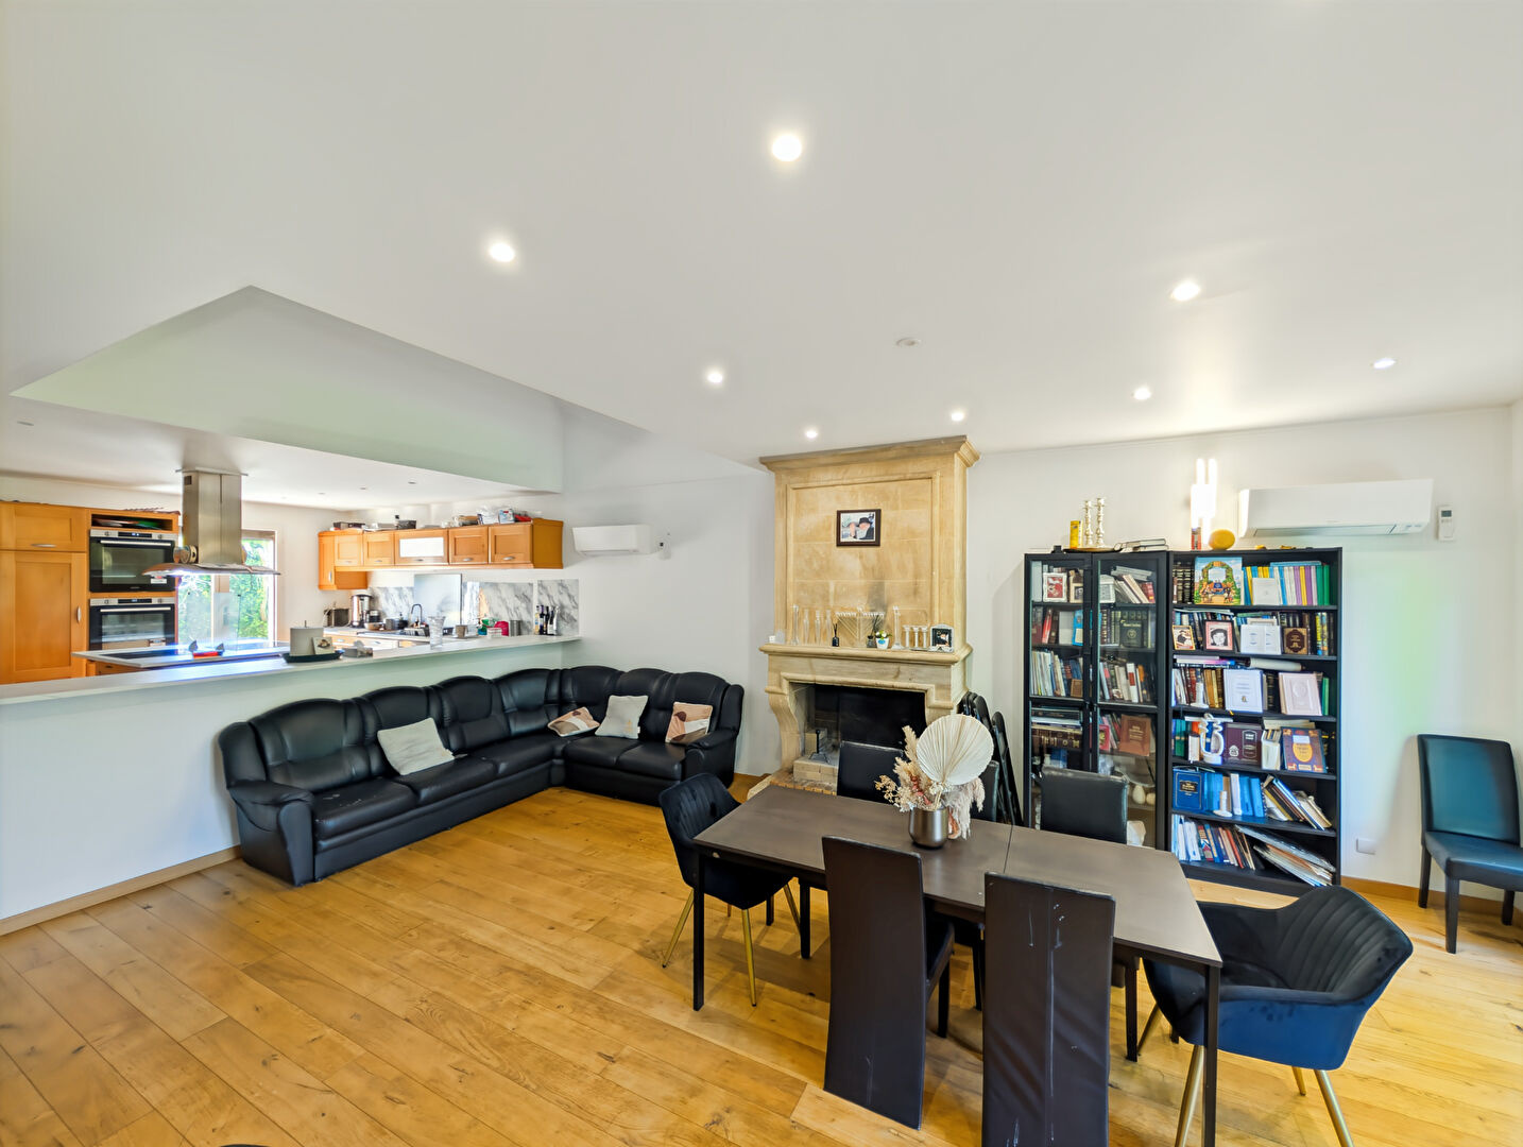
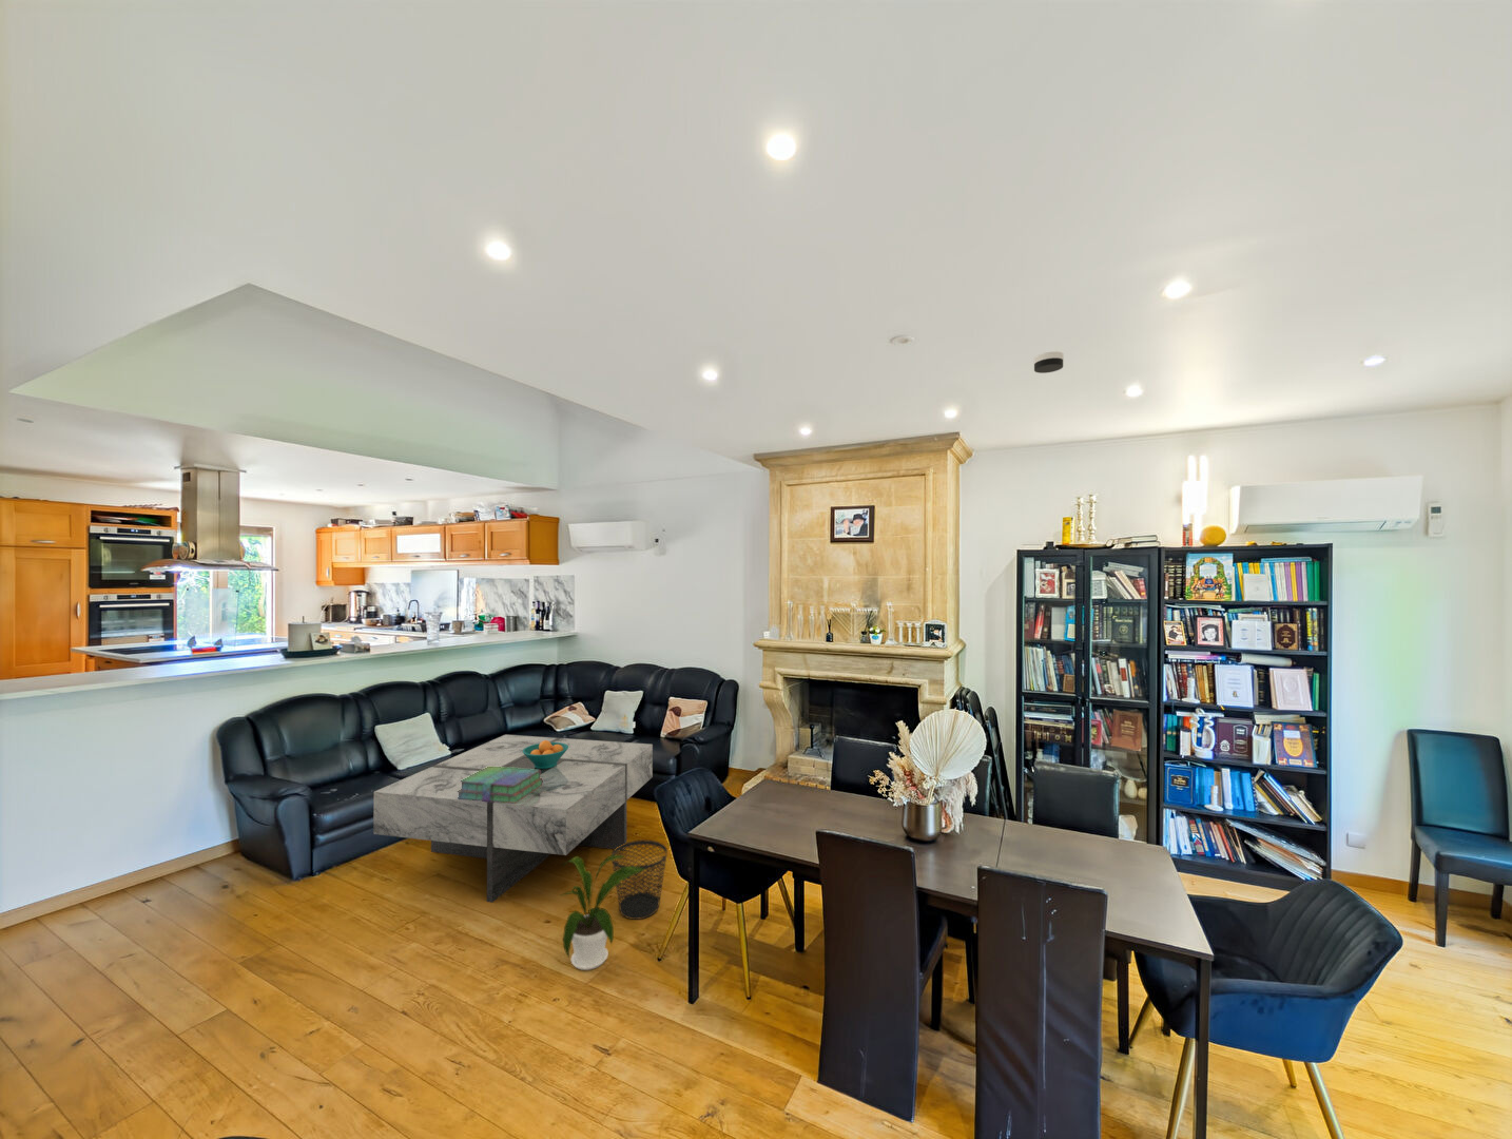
+ coffee table [372,735,653,903]
+ fruit bowl [523,741,568,769]
+ stack of books [458,767,543,804]
+ smoke detector [1034,352,1063,374]
+ wastebasket [610,839,669,921]
+ house plant [560,854,646,972]
